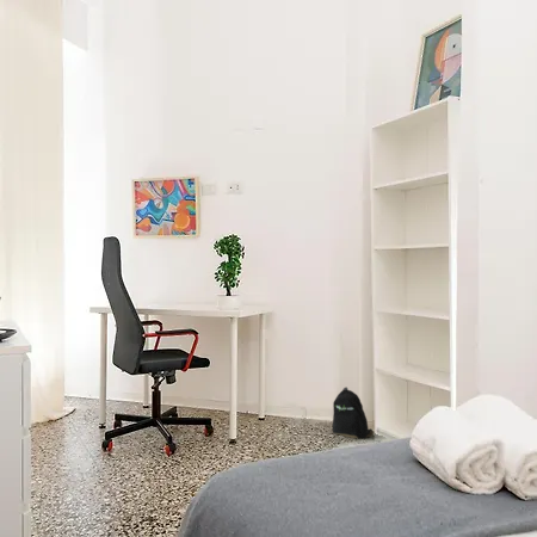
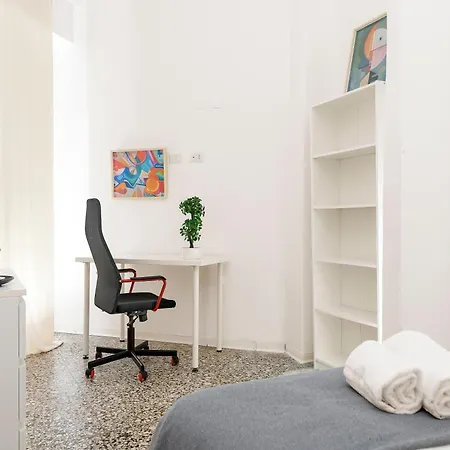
- backpack [331,385,375,439]
